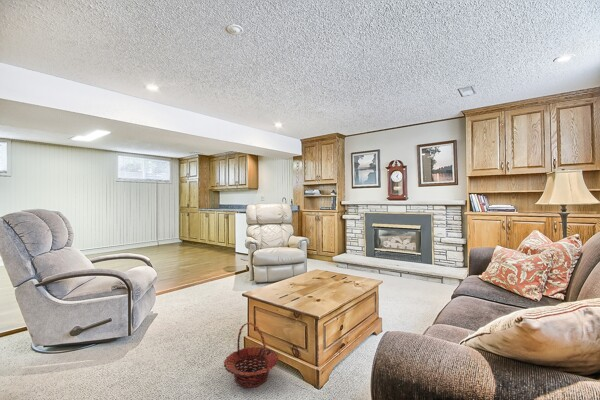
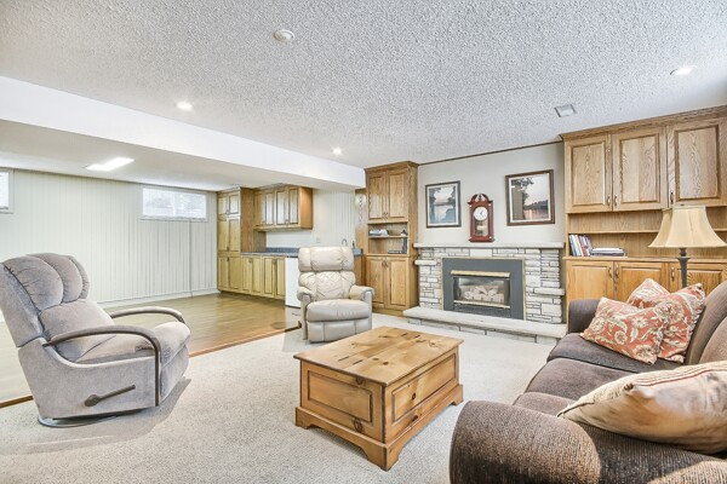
- basket [223,322,279,389]
